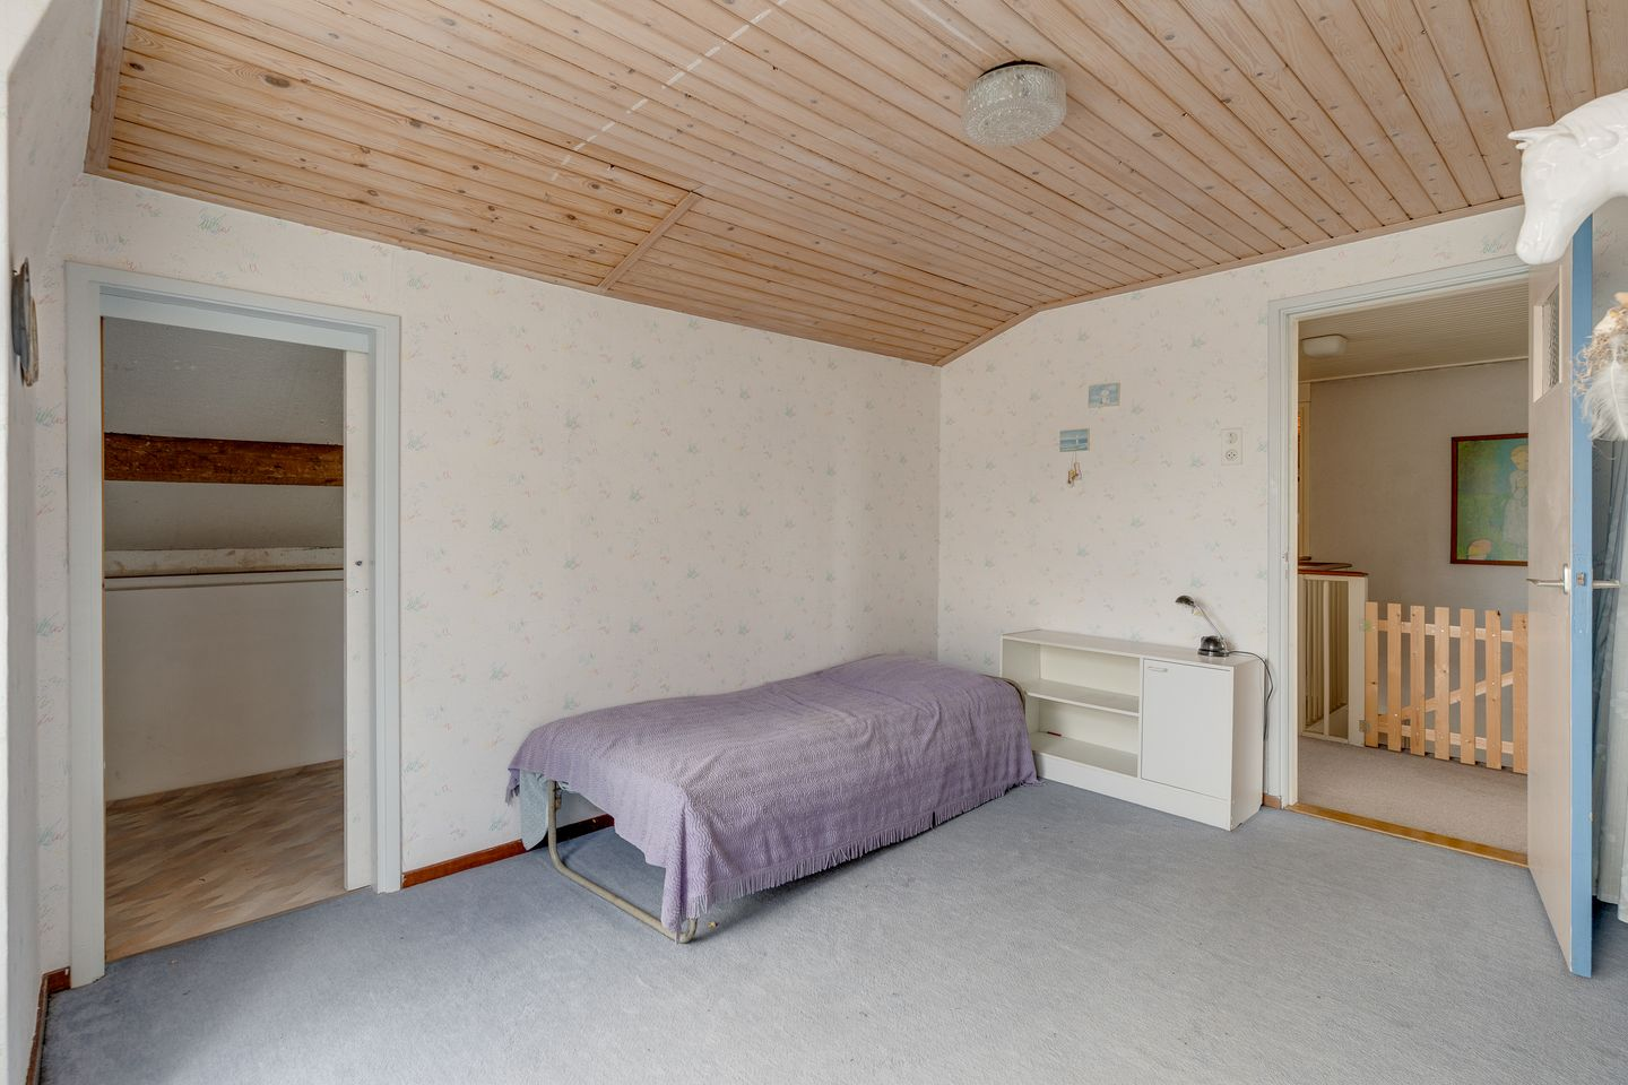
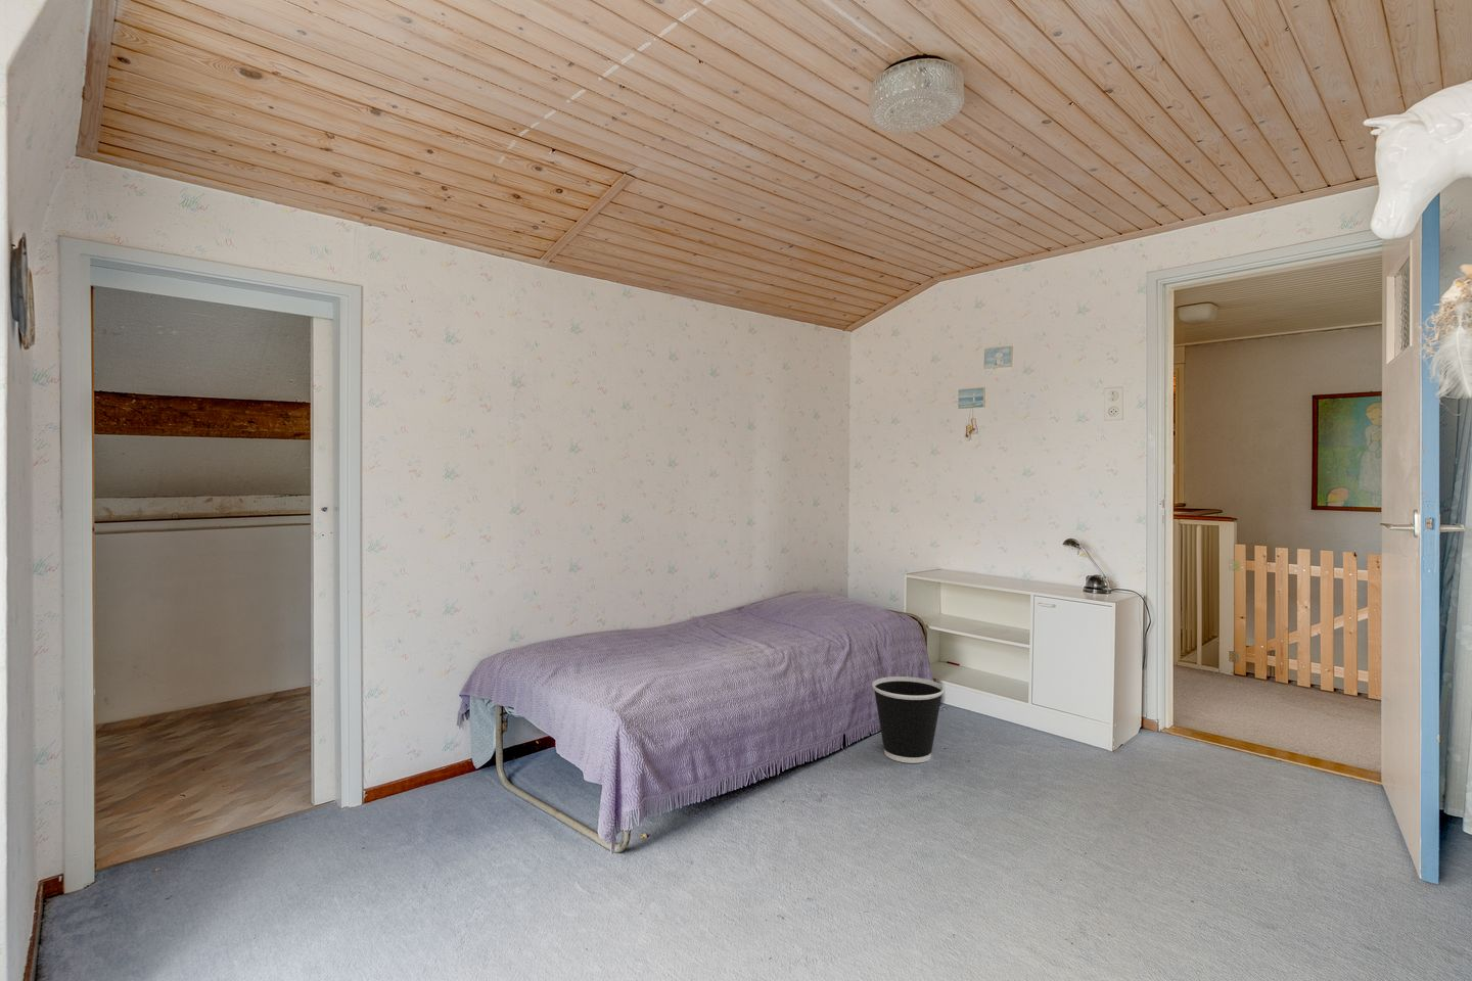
+ wastebasket [871,676,944,764]
